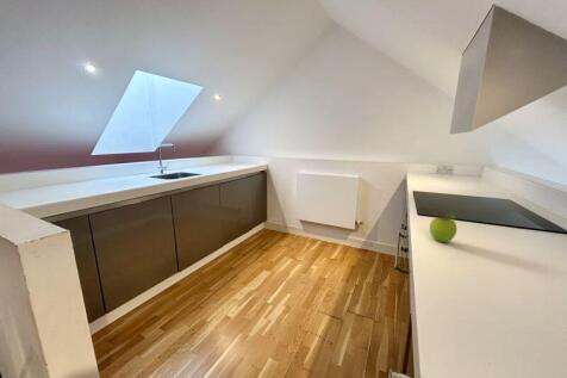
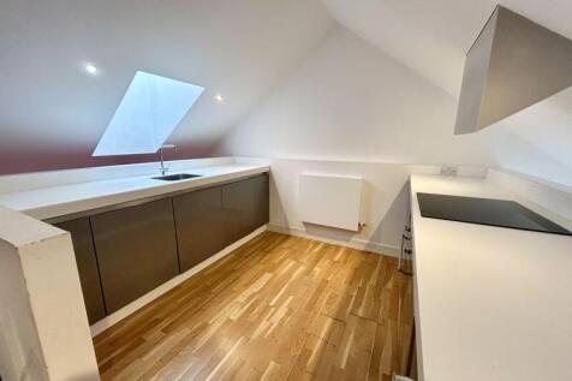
- fruit [429,212,457,243]
